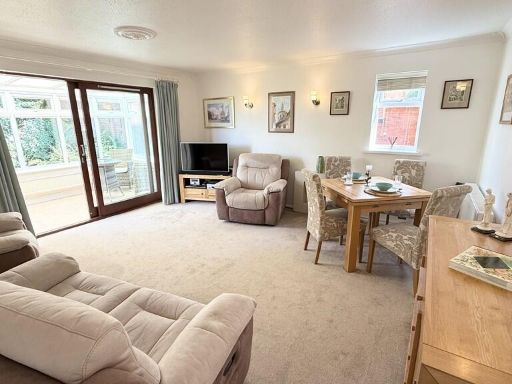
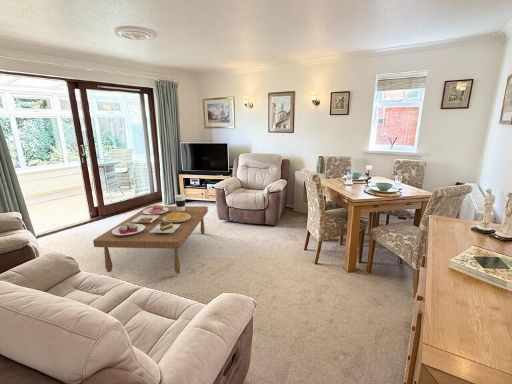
+ coffee table [92,194,209,275]
